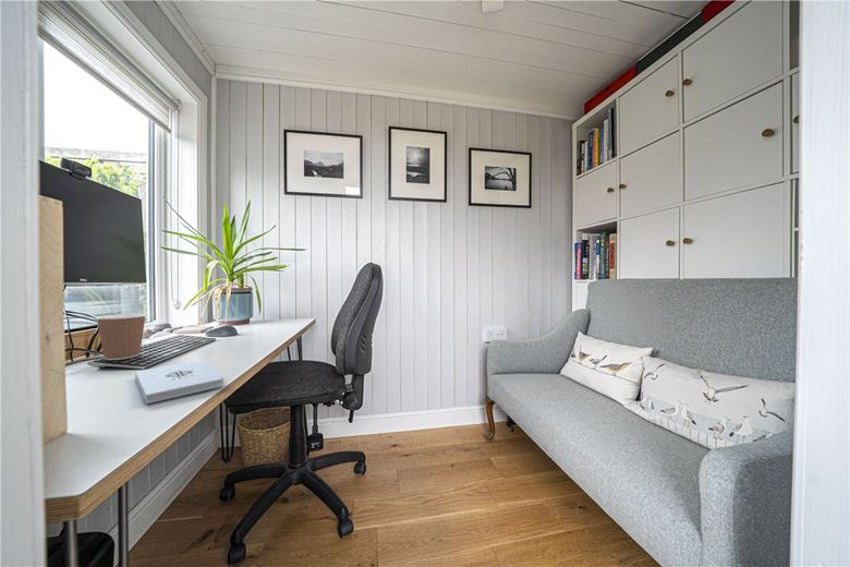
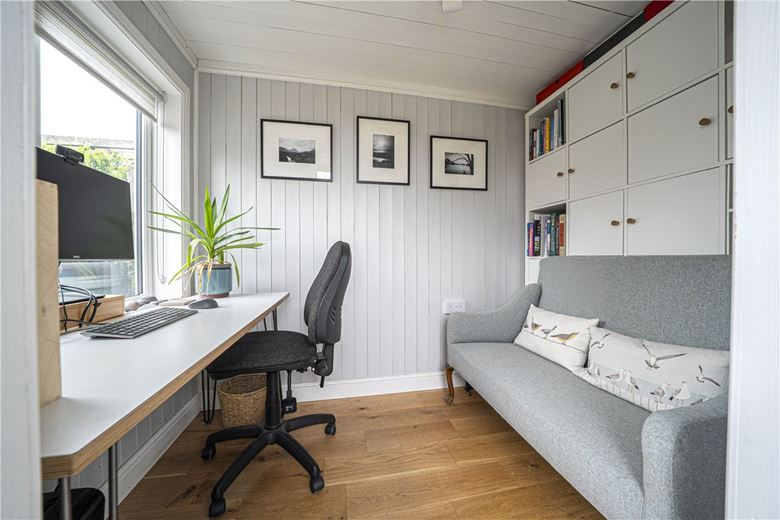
- notepad [134,360,226,405]
- coffee cup [95,313,148,361]
